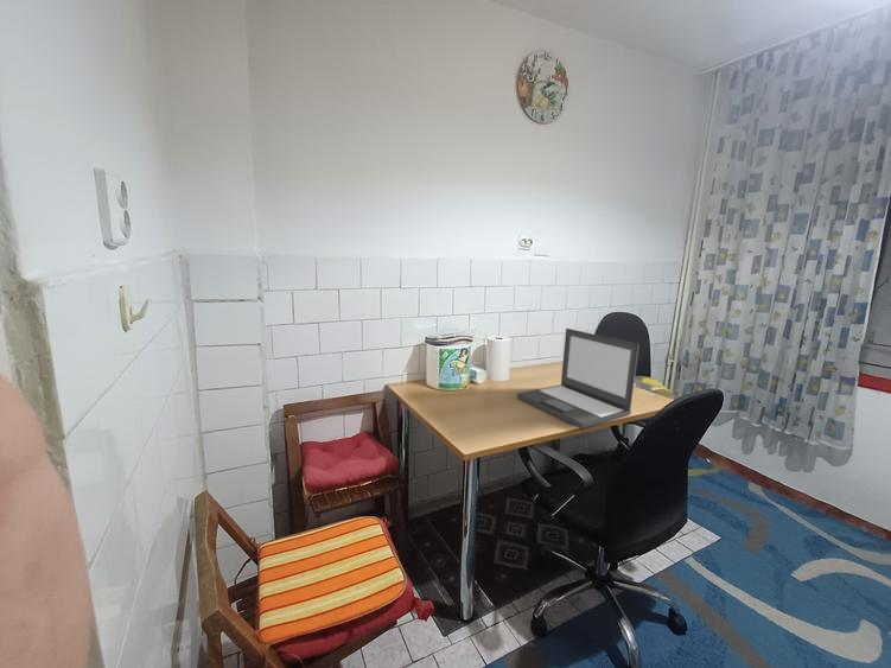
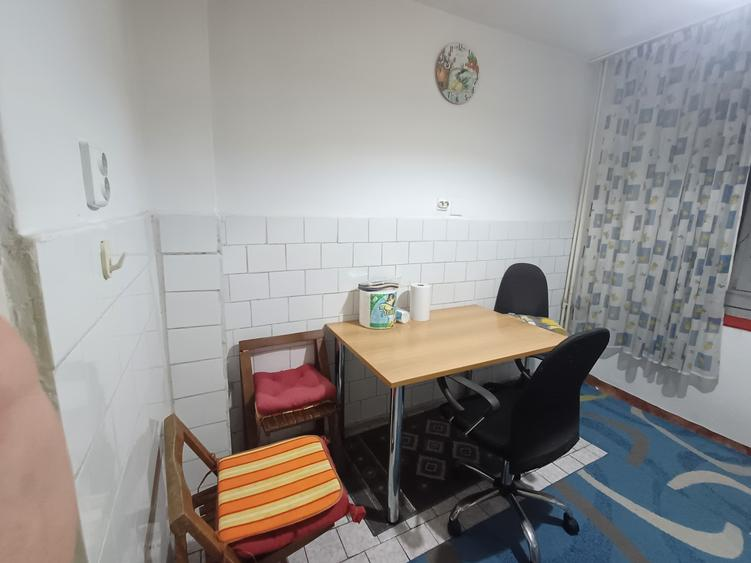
- laptop [516,327,641,430]
